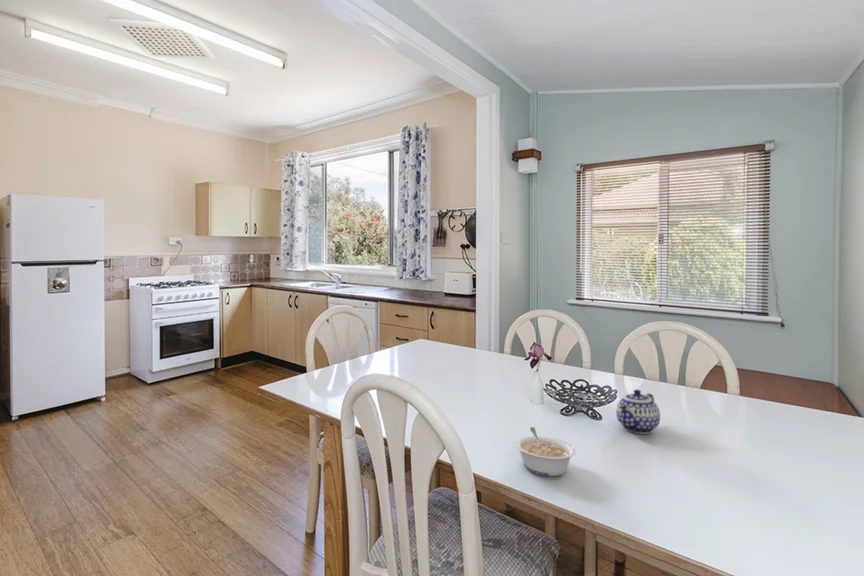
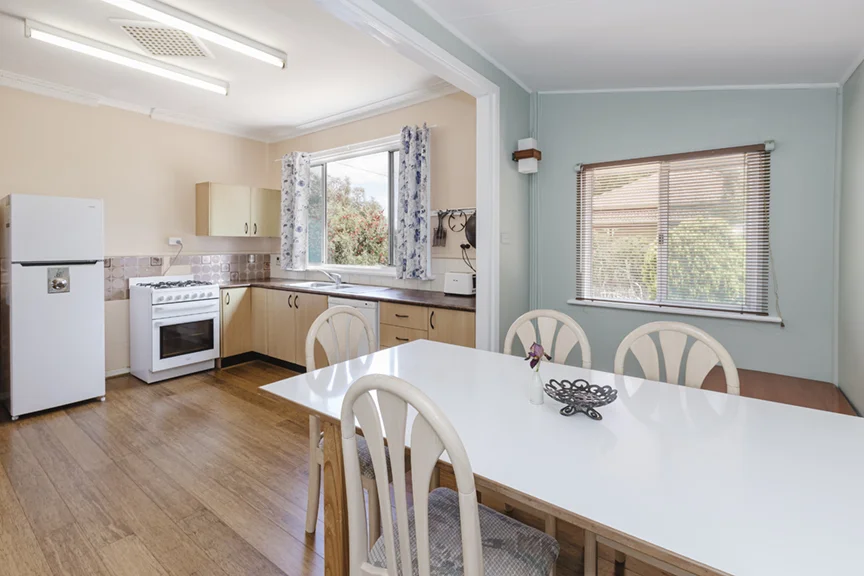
- legume [514,426,577,477]
- teapot [615,389,661,435]
